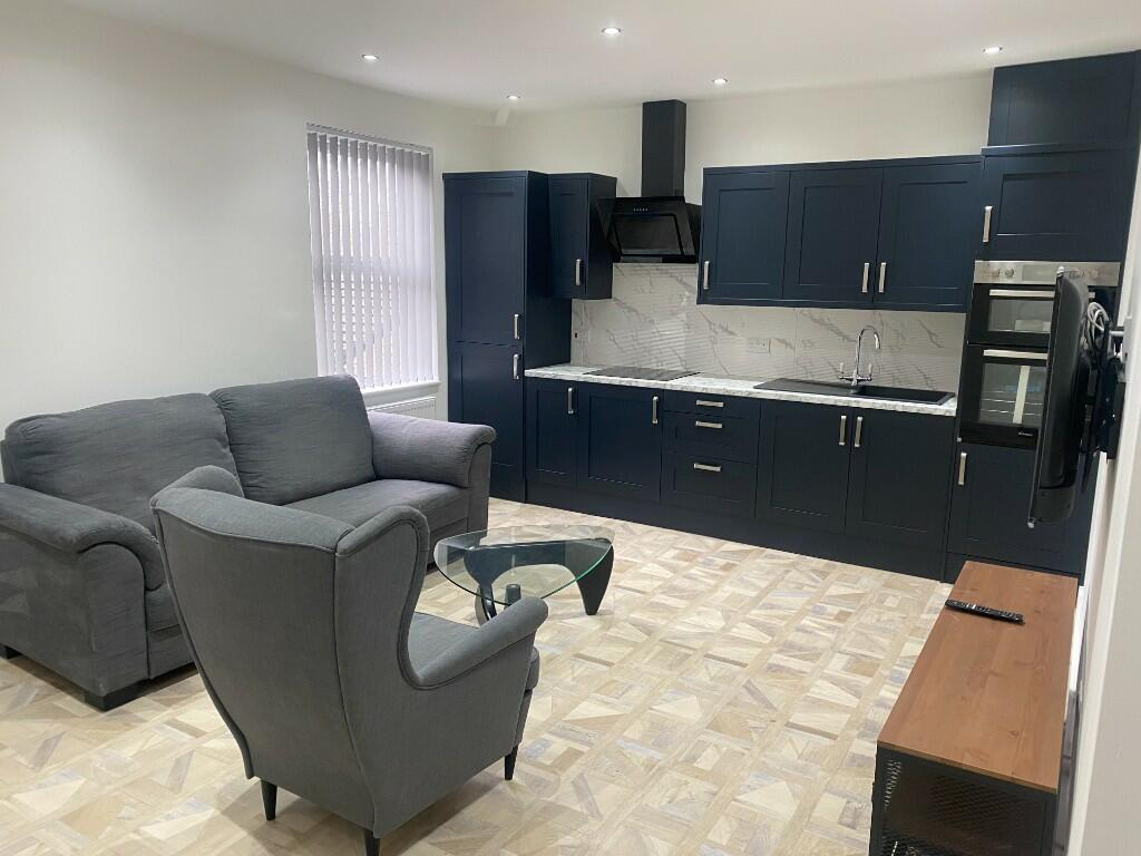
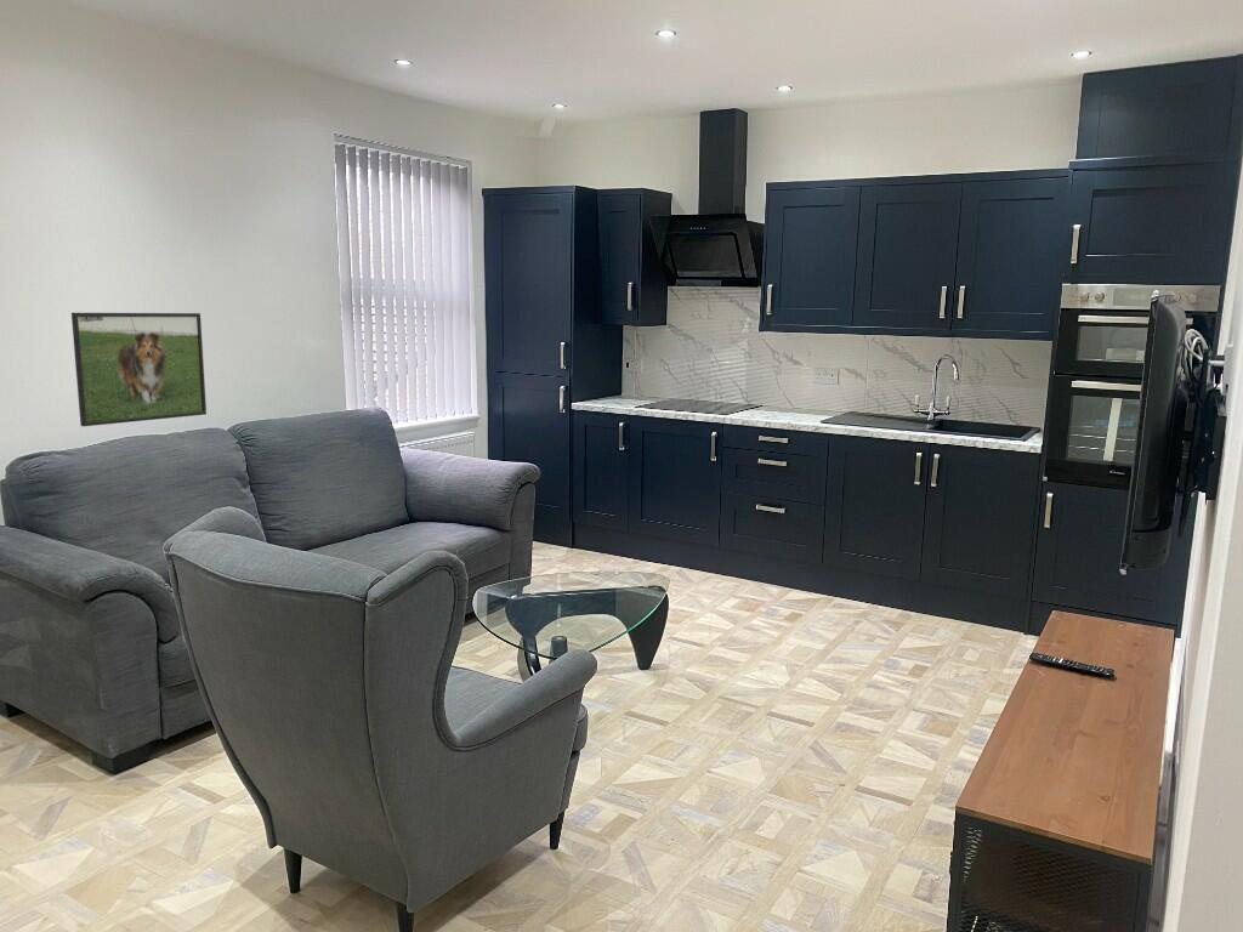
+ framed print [70,312,208,427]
